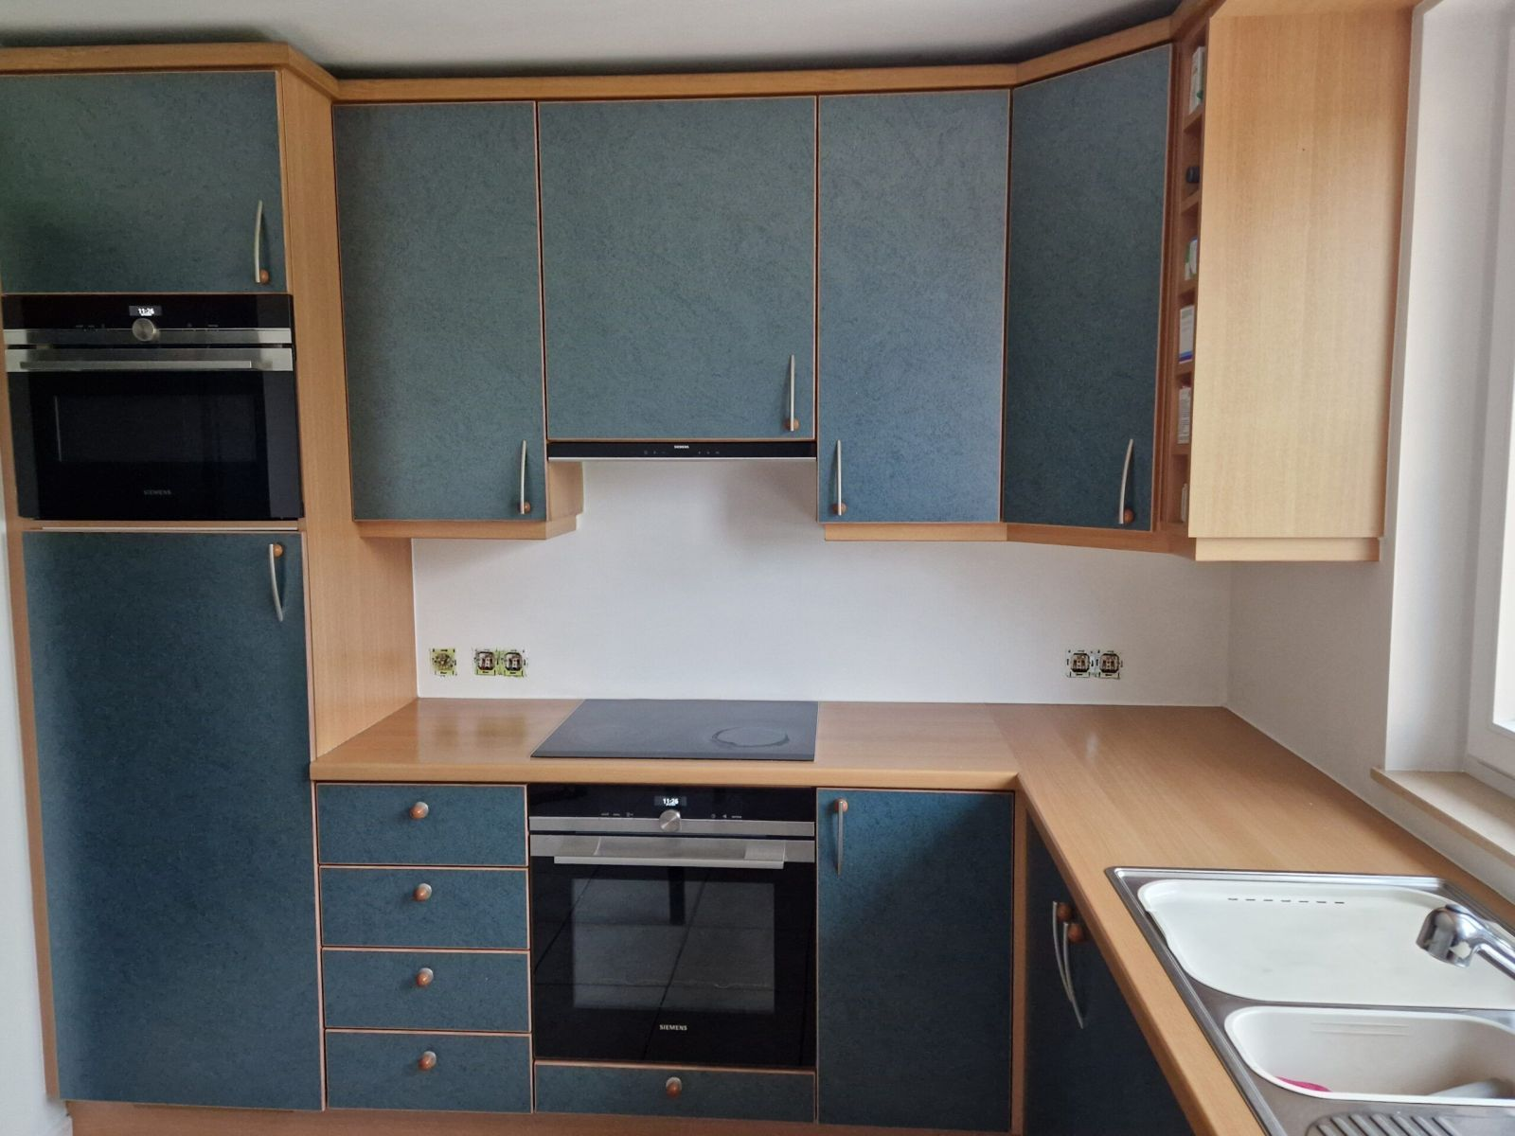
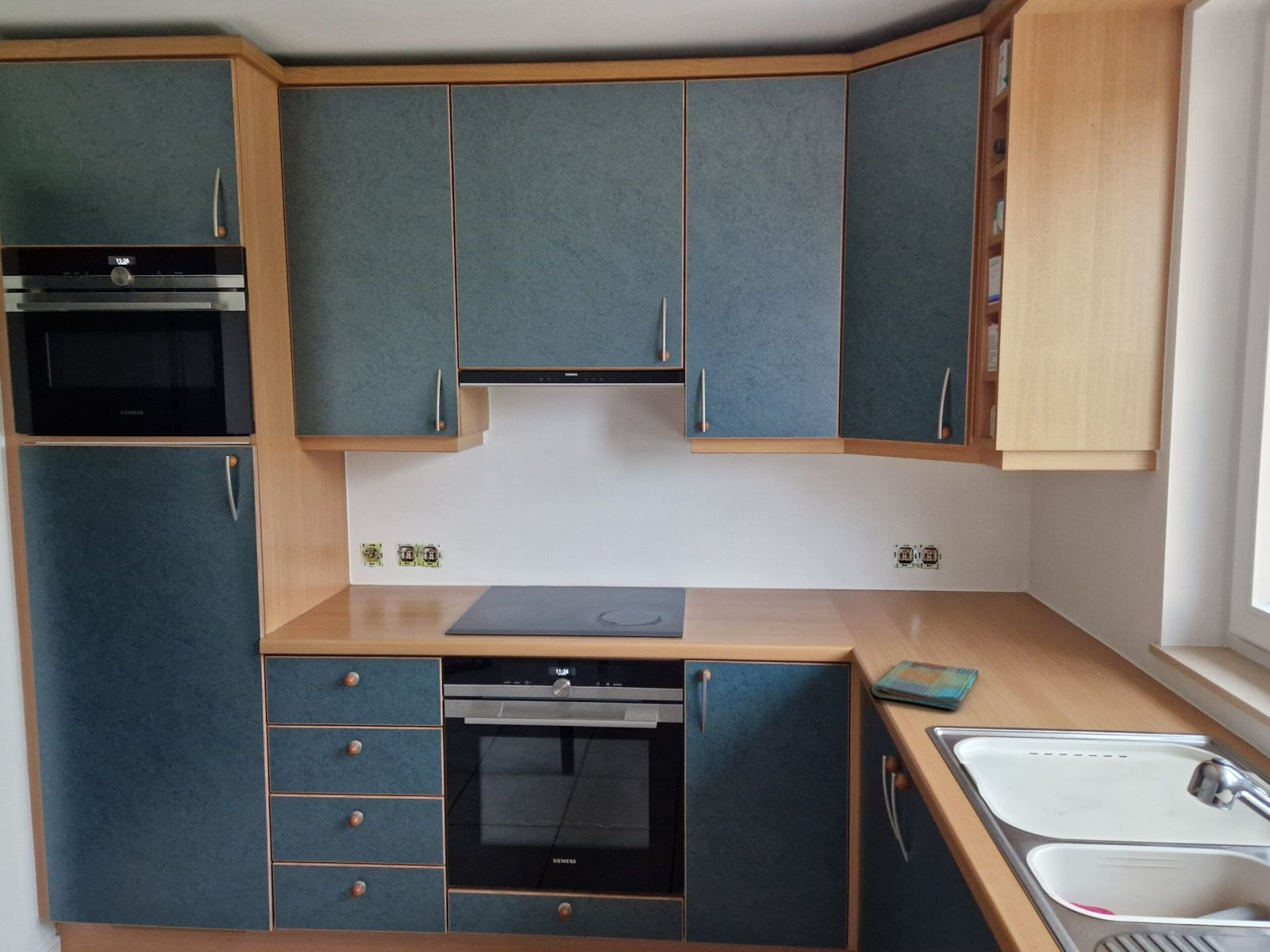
+ dish towel [871,659,979,711]
